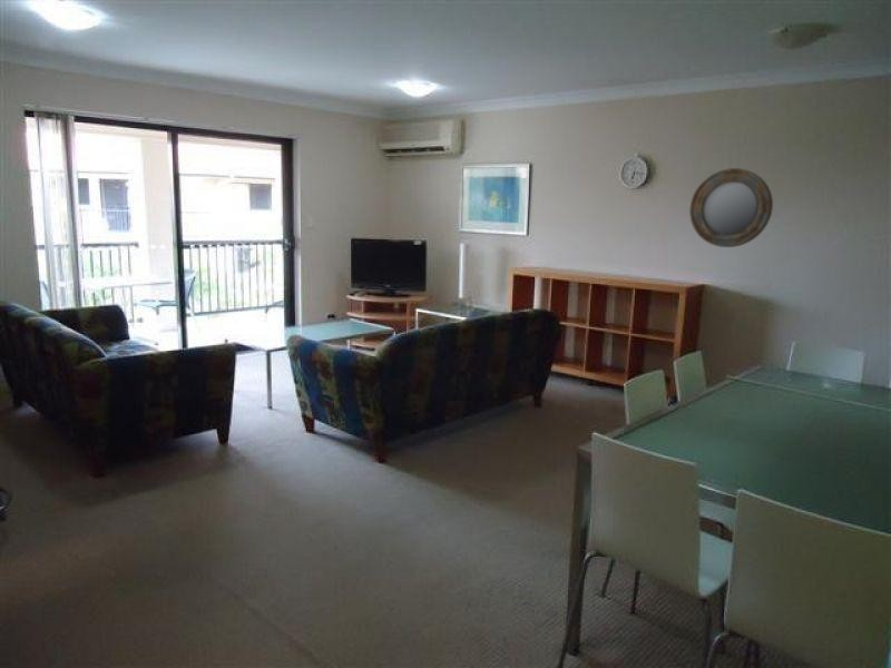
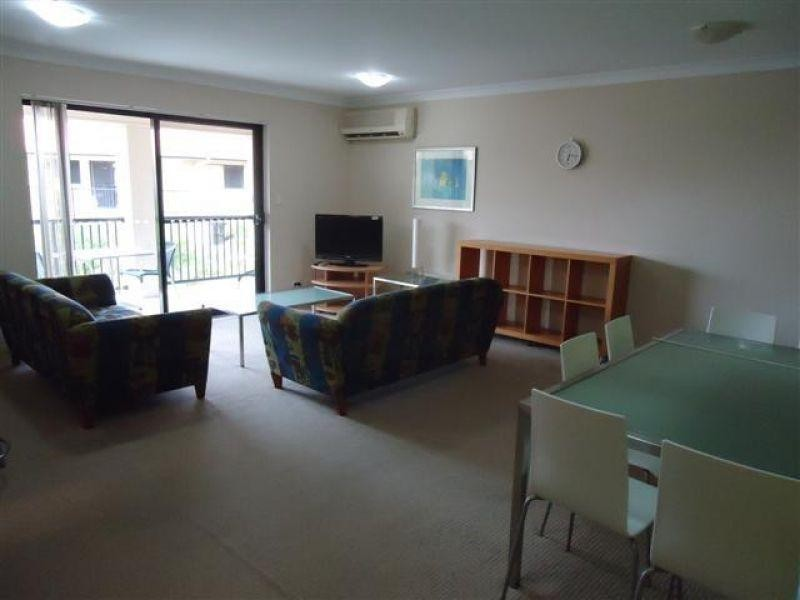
- home mirror [688,167,774,248]
